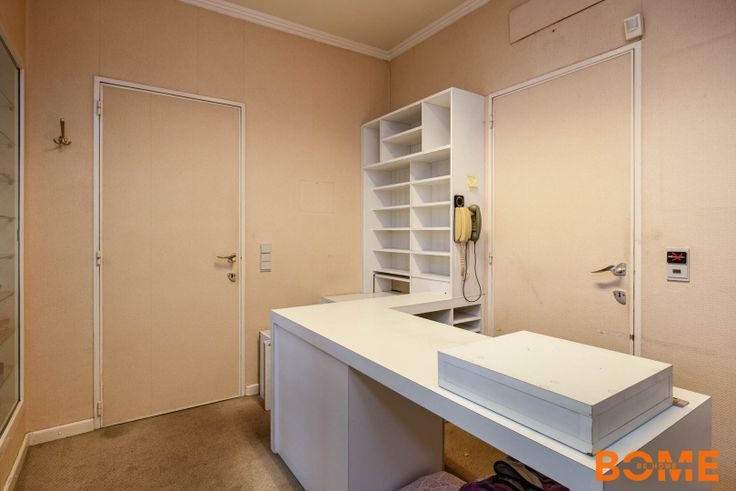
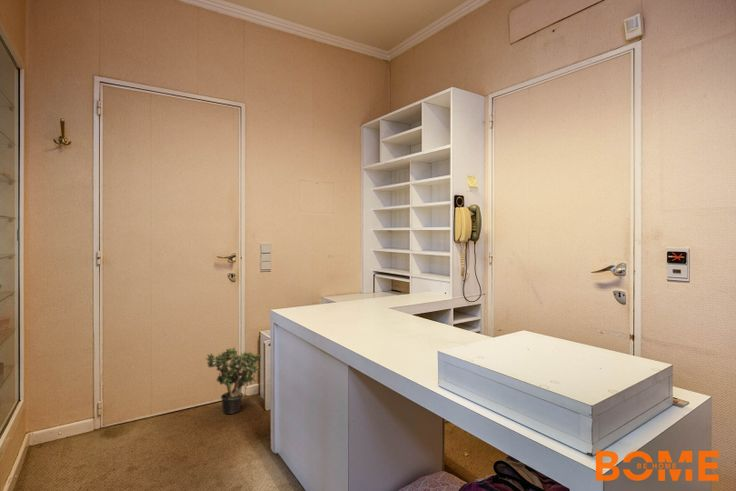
+ potted plant [203,346,262,415]
